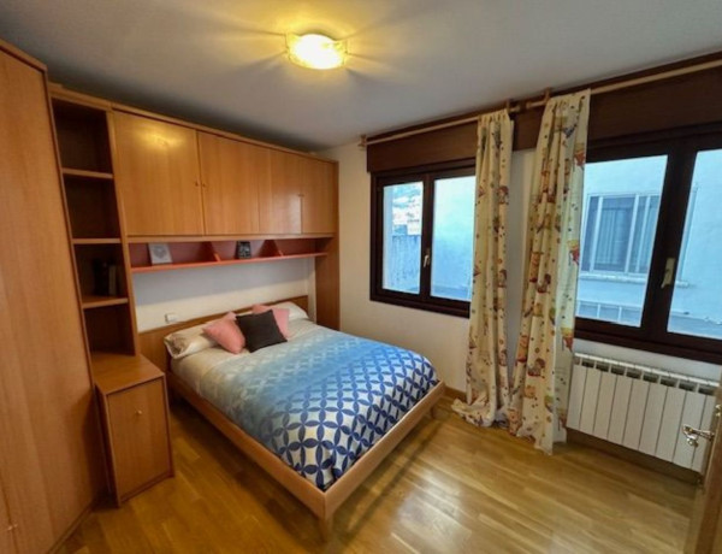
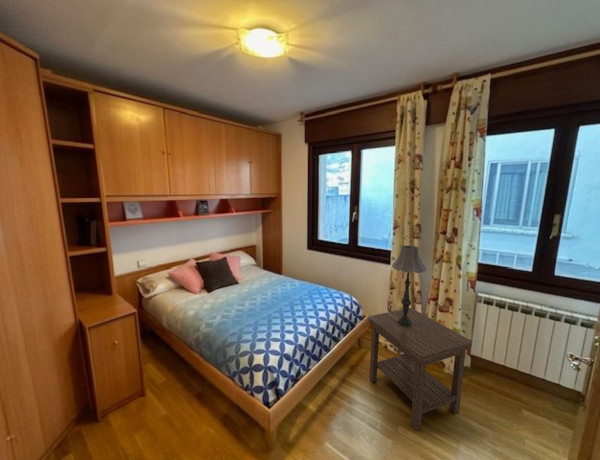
+ side table [367,307,473,431]
+ table lamp [391,244,427,327]
